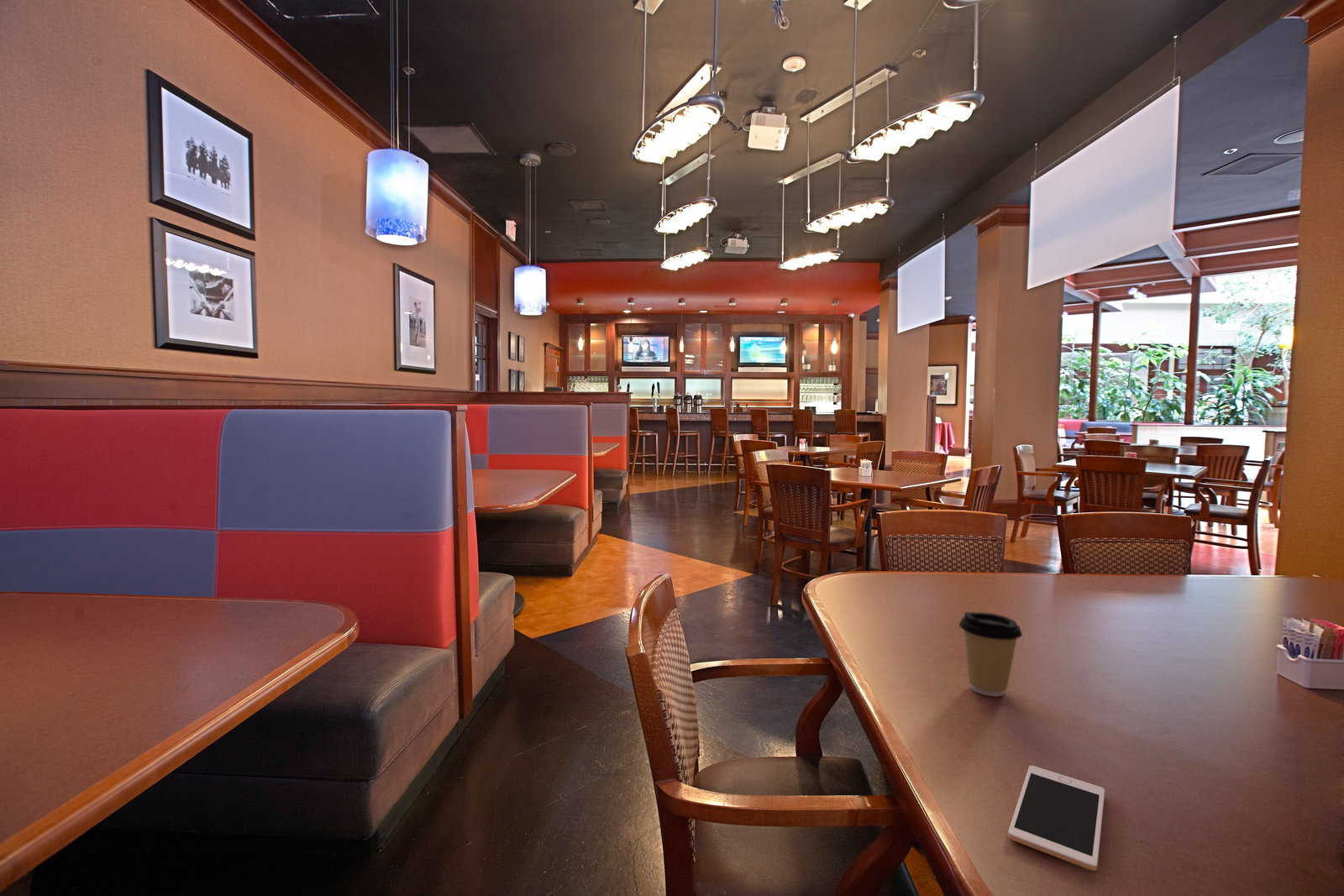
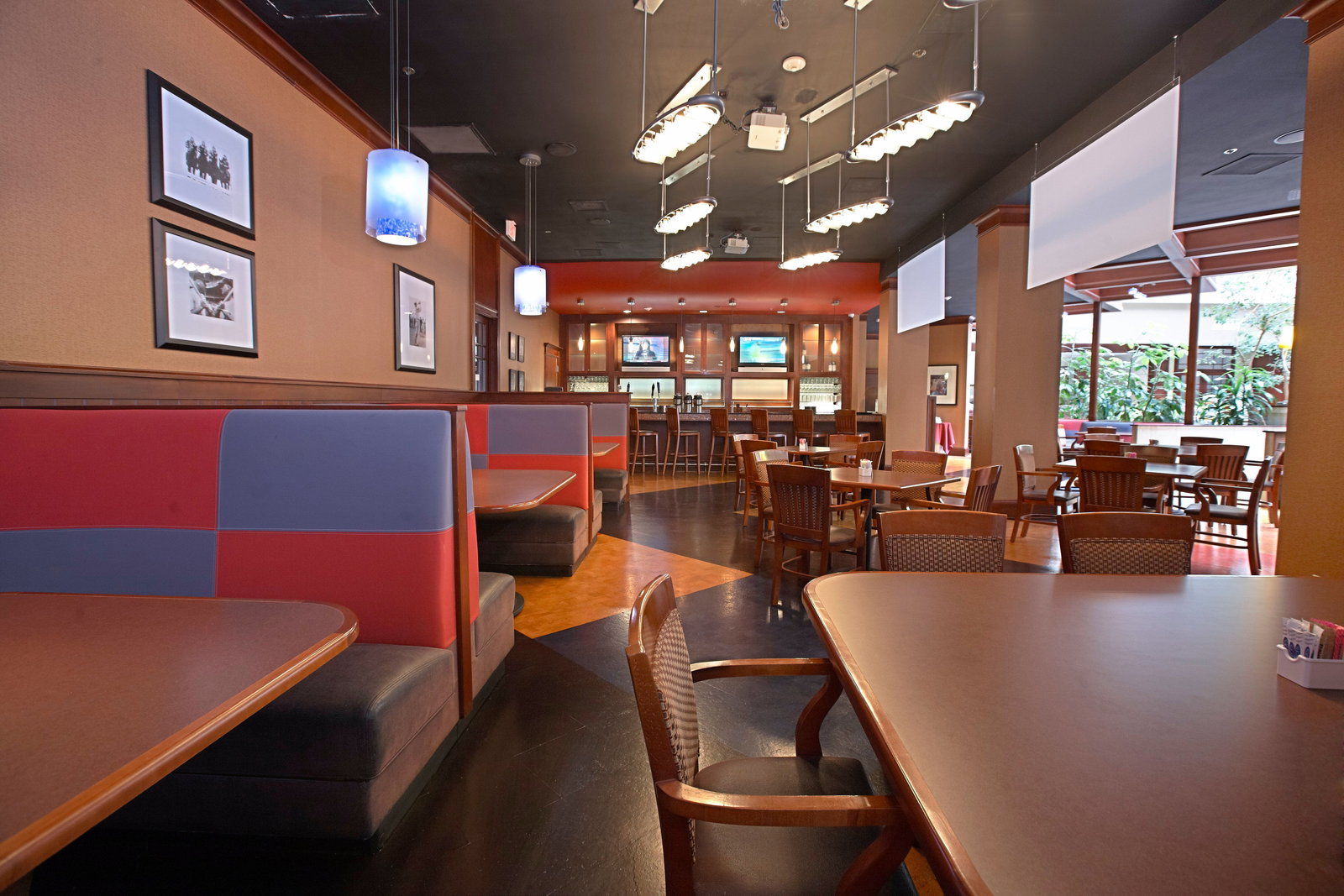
- cell phone [1007,765,1105,872]
- coffee cup [958,611,1023,697]
